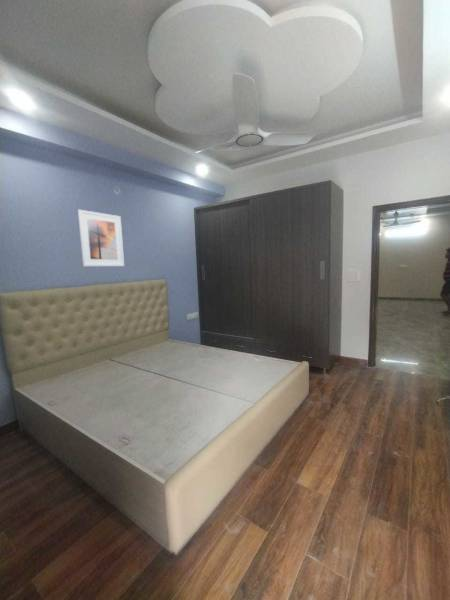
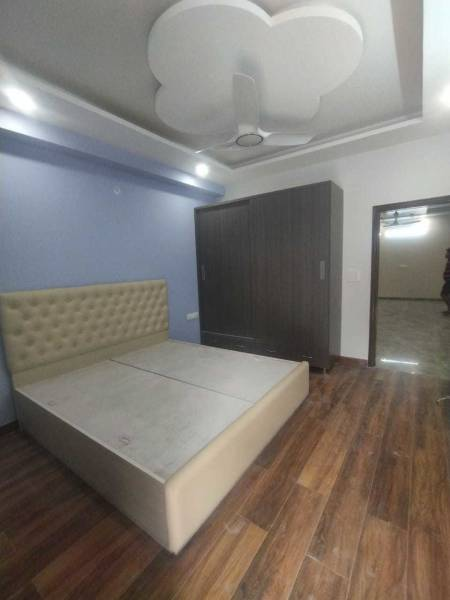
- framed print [77,209,125,267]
